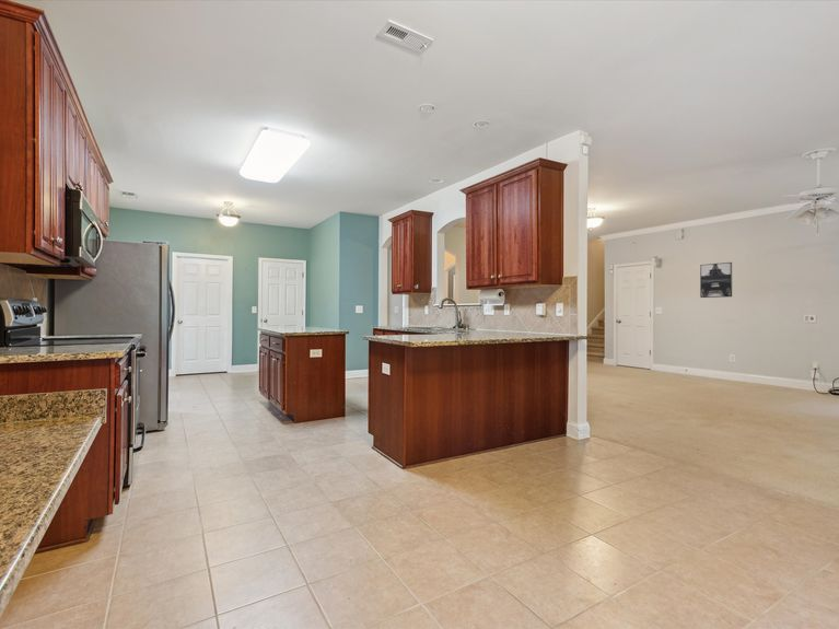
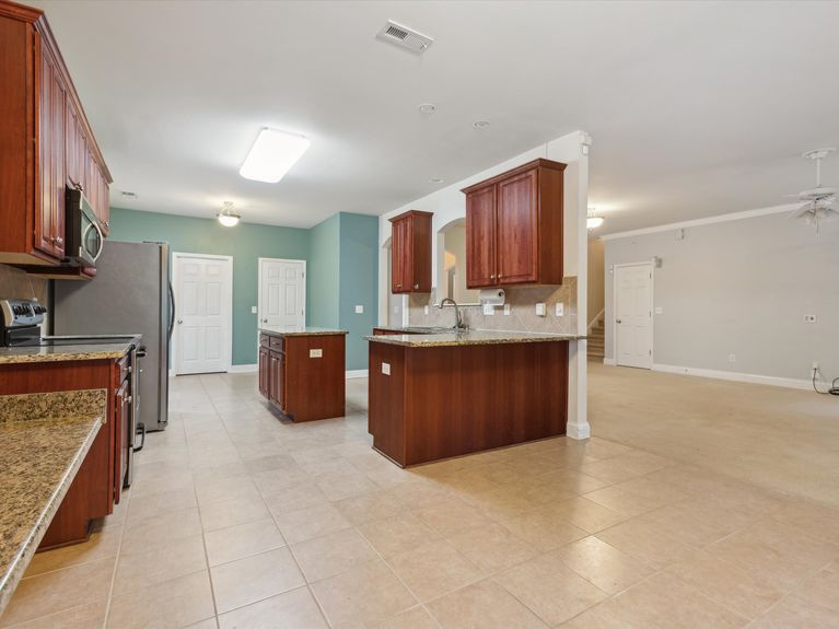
- wall art [699,261,733,299]
